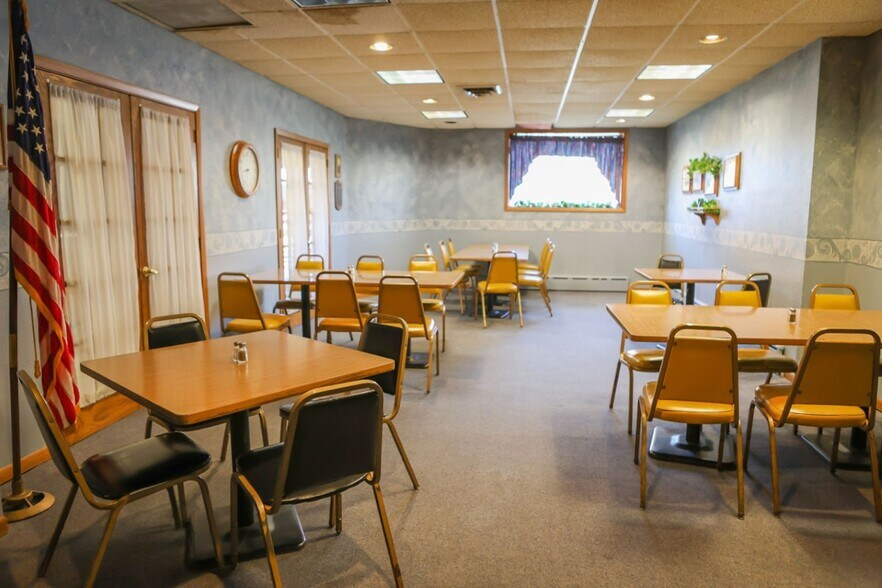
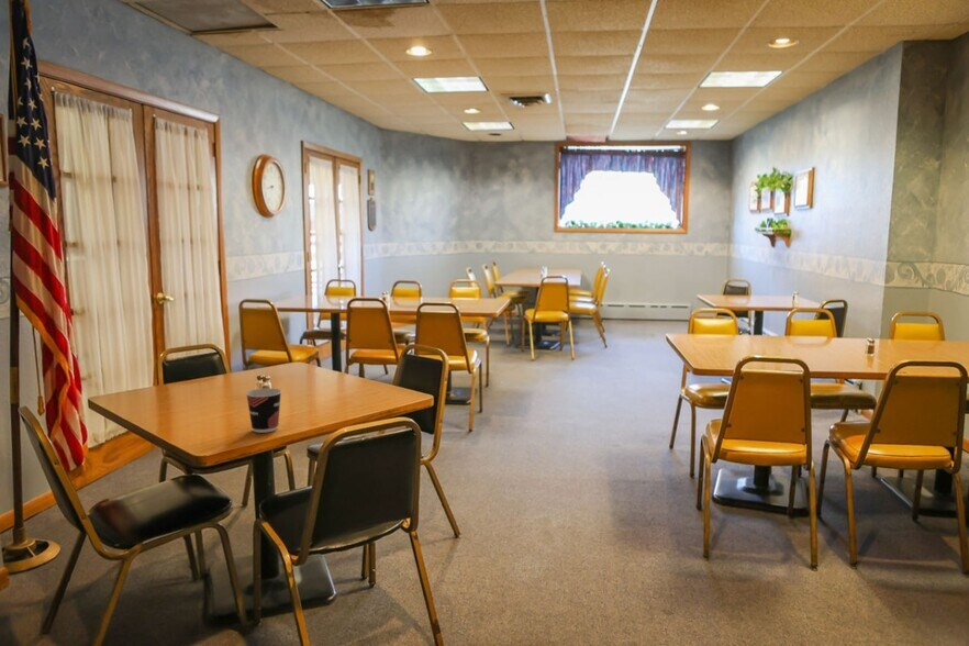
+ cup [245,388,282,434]
